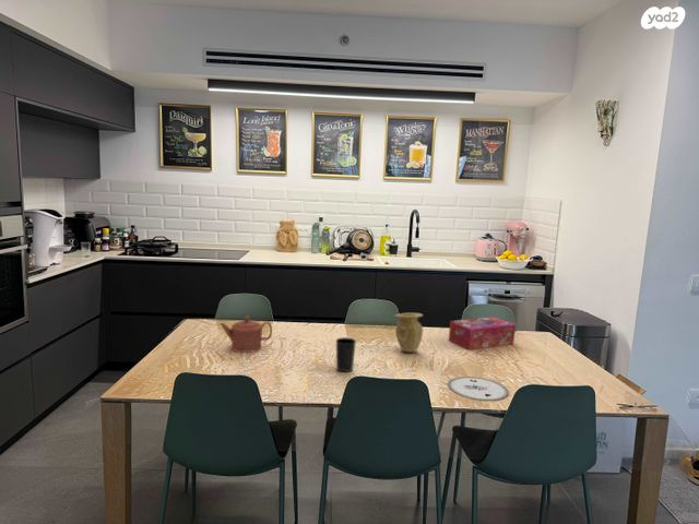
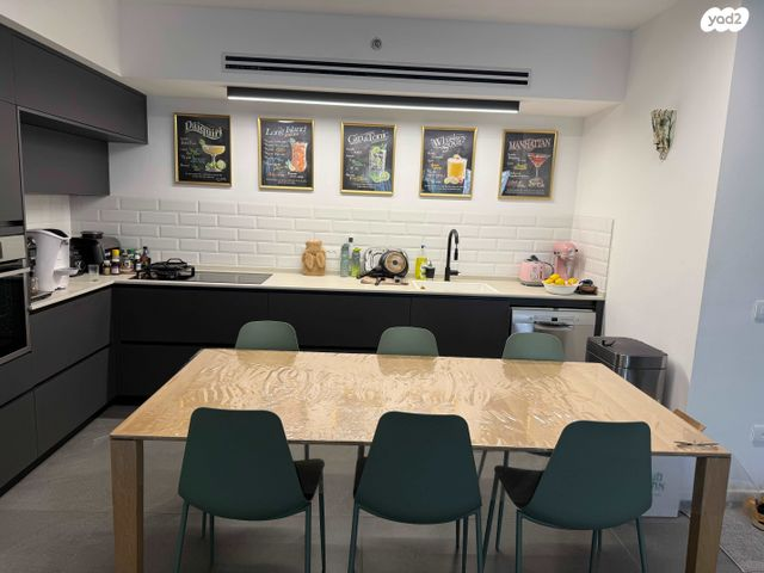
- cup [335,336,357,373]
- tissue box [448,315,517,350]
- teapot [218,314,273,354]
- vase [393,312,424,353]
- plate [447,376,510,402]
